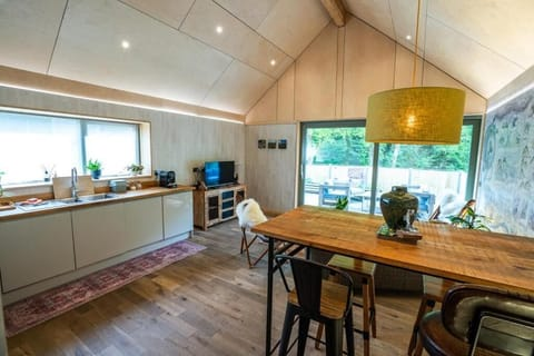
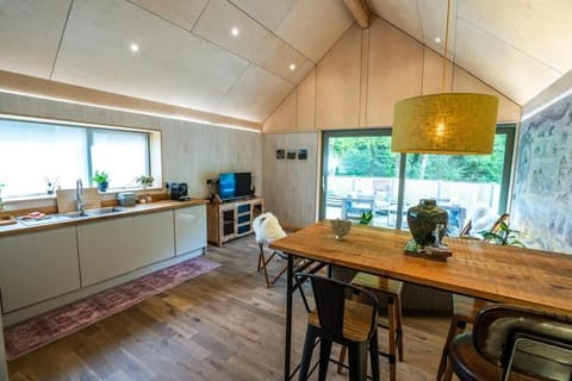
+ decorative bowl [329,217,353,242]
